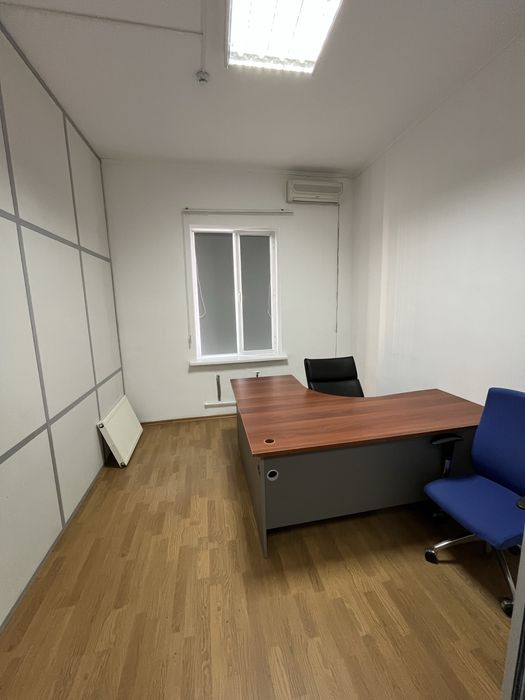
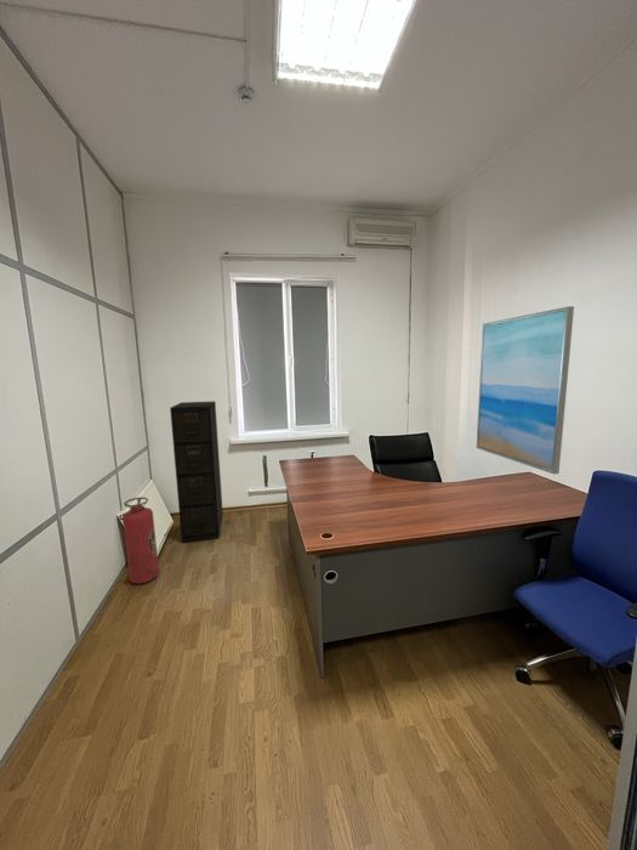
+ wall art [476,305,575,476]
+ fire extinguisher [121,497,160,585]
+ filing cabinet [169,399,224,544]
